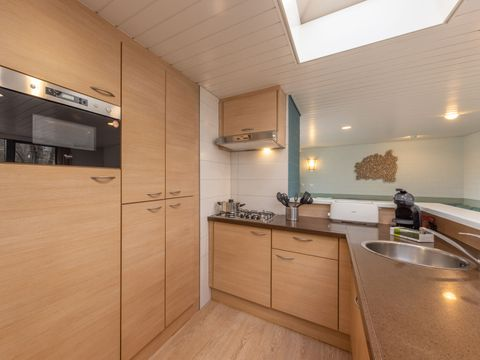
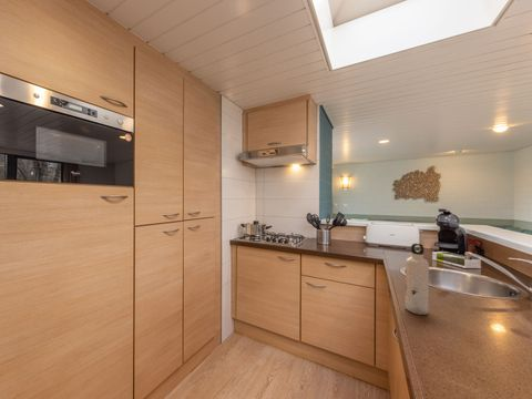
+ water bottle [405,243,430,316]
